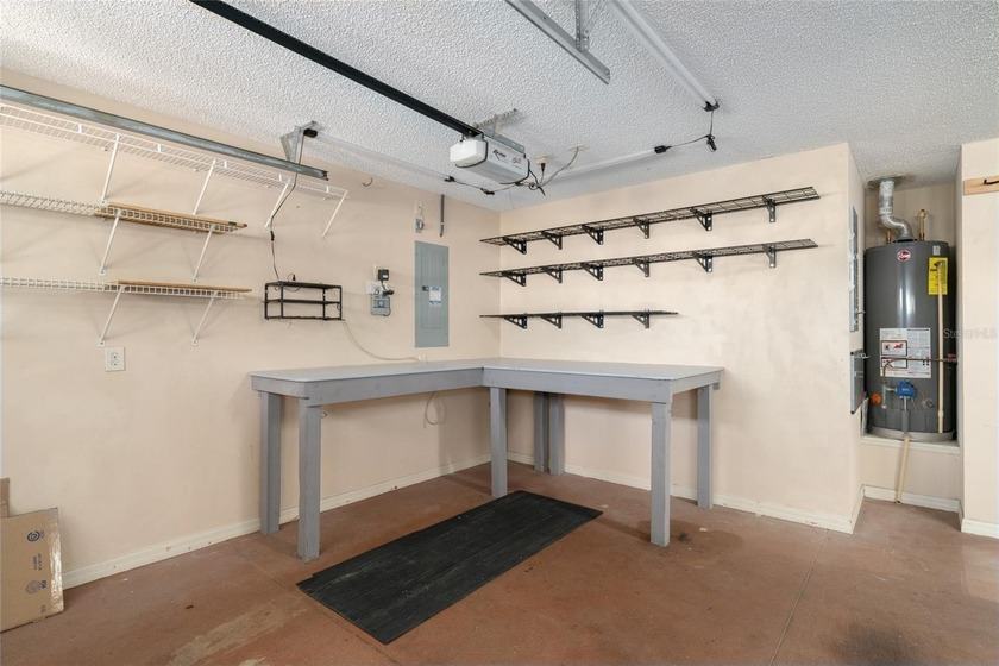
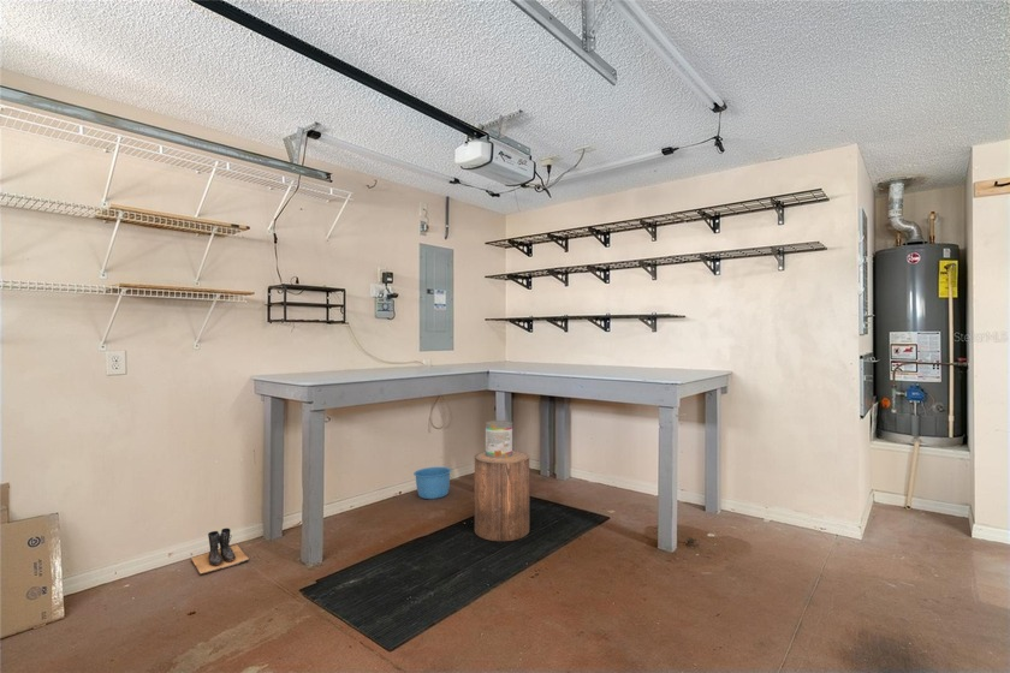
+ stool [474,449,530,542]
+ boots [190,526,250,576]
+ paint can [485,419,513,458]
+ bowl [412,466,452,500]
